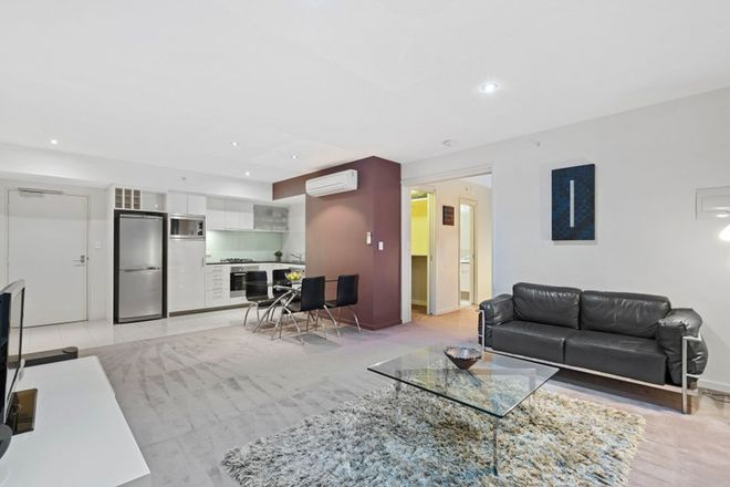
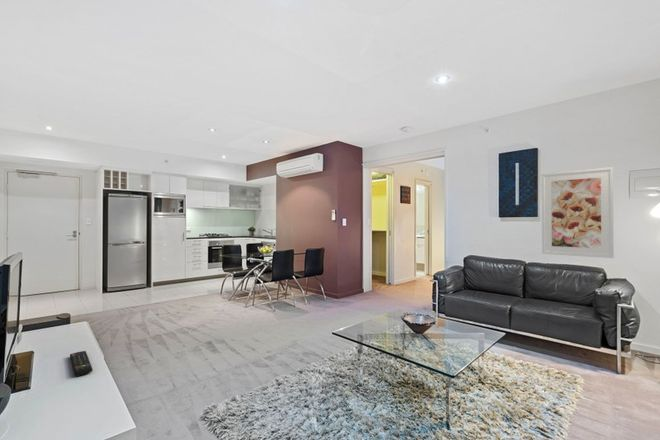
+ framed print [541,166,615,259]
+ remote control [69,350,93,377]
